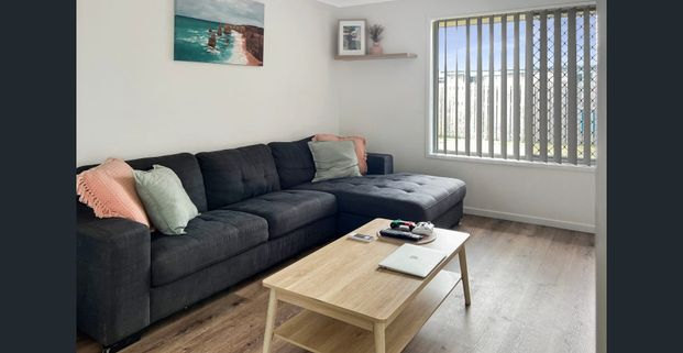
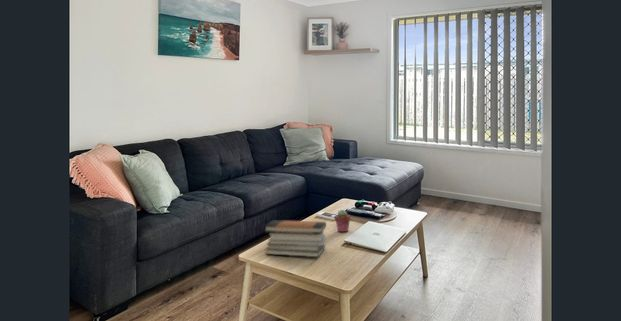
+ potted succulent [333,209,351,233]
+ book stack [263,219,327,258]
